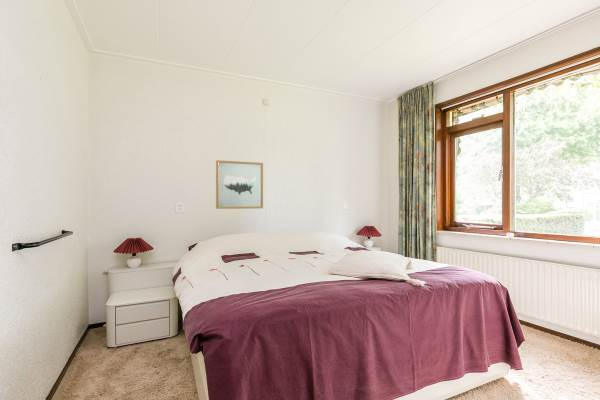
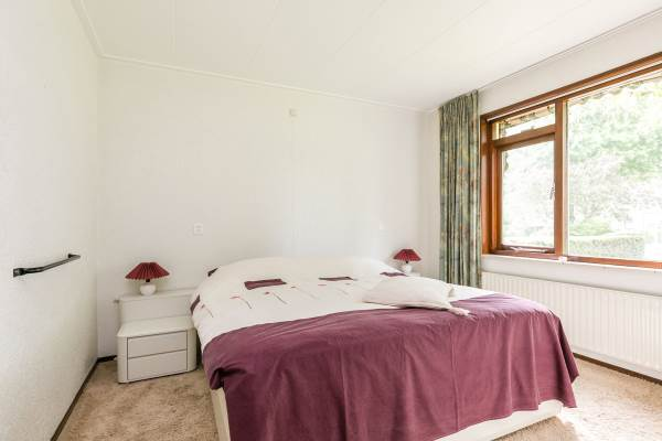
- wall art [215,159,264,210]
